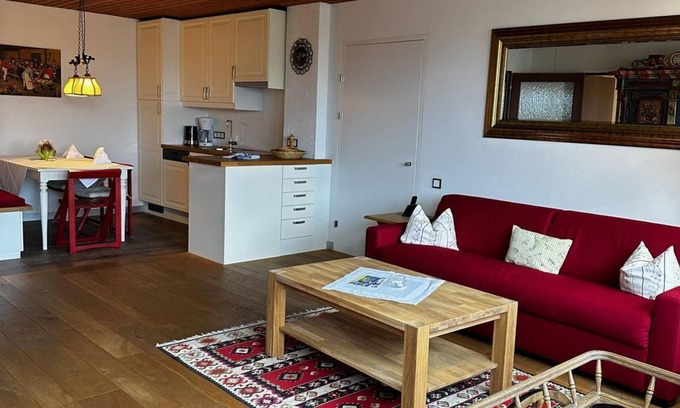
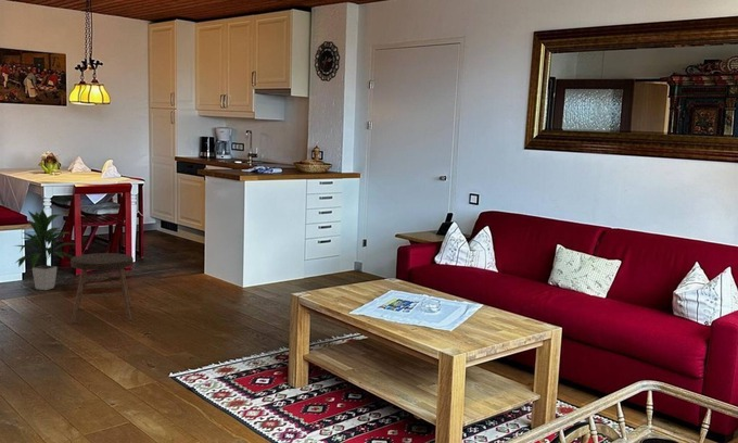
+ indoor plant [11,208,76,291]
+ stool [69,252,135,324]
